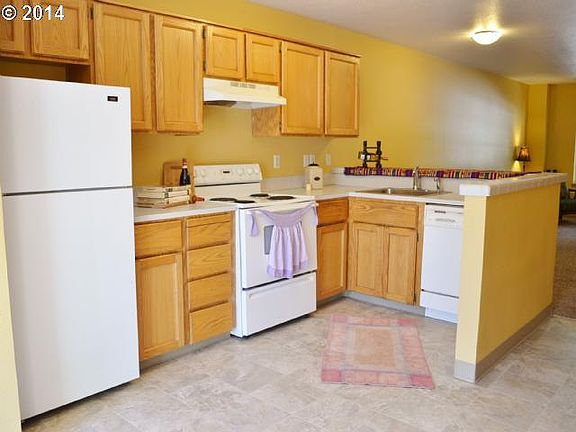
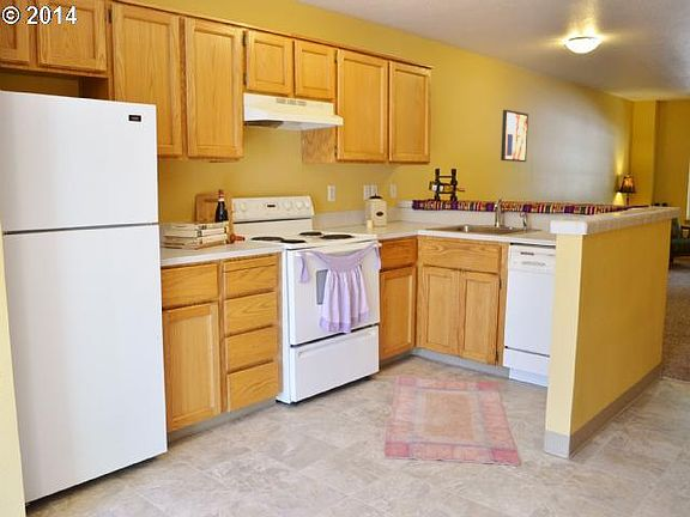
+ wall art [500,109,529,163]
